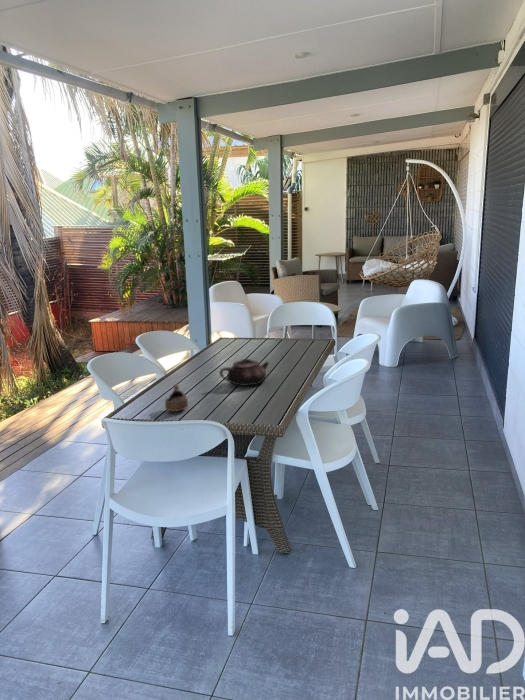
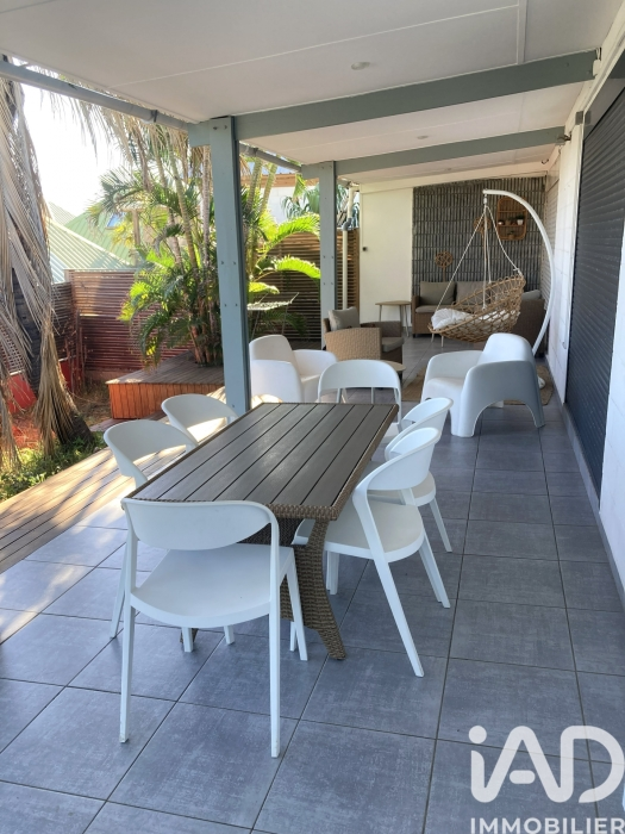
- teapot [218,358,270,387]
- cup [164,383,189,413]
